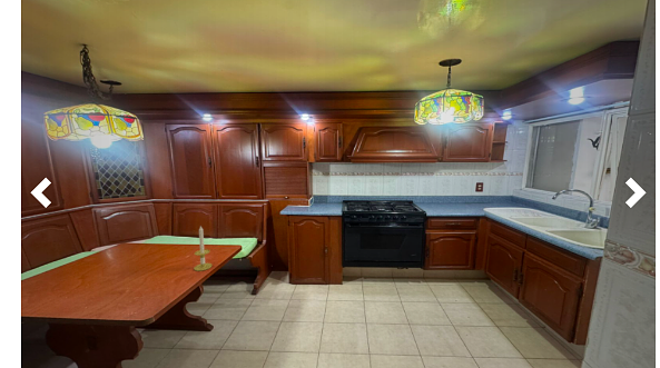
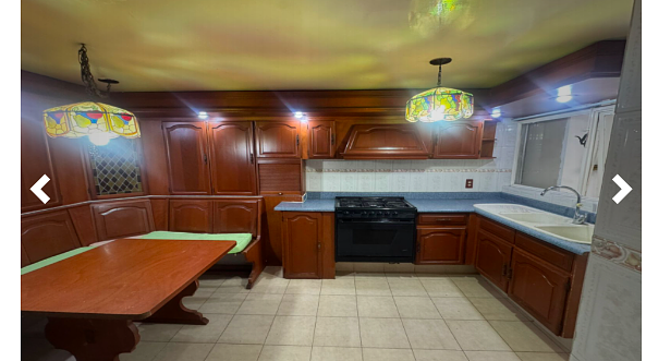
- candle [193,225,213,272]
